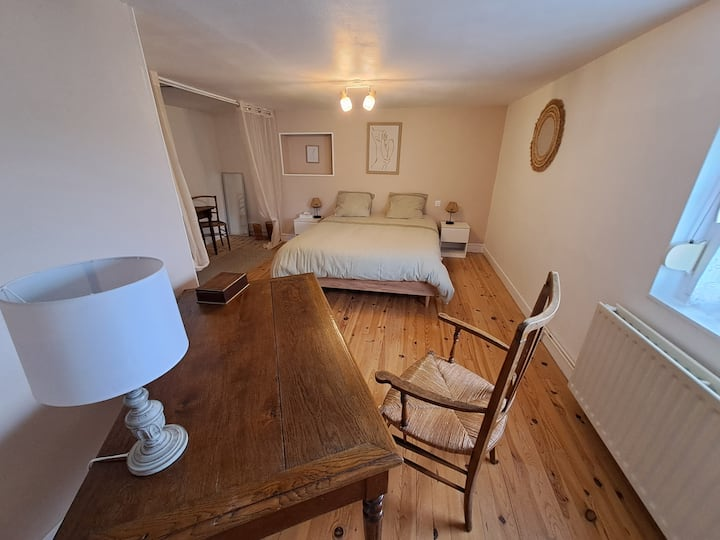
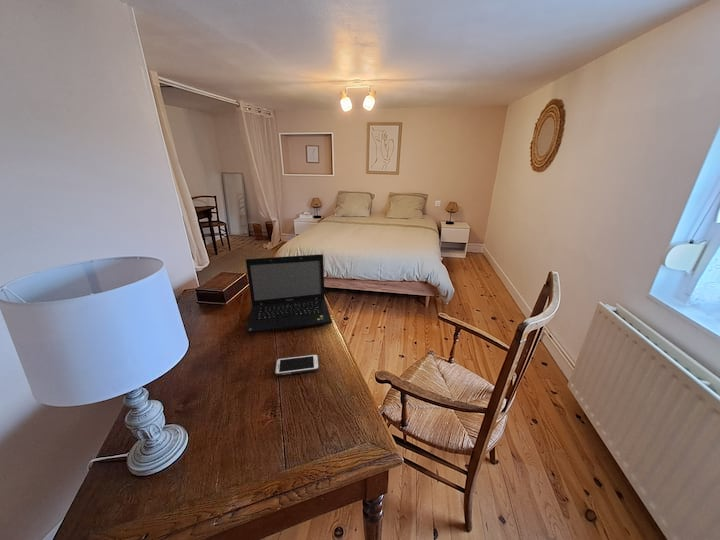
+ laptop [245,253,333,335]
+ cell phone [274,353,320,377]
